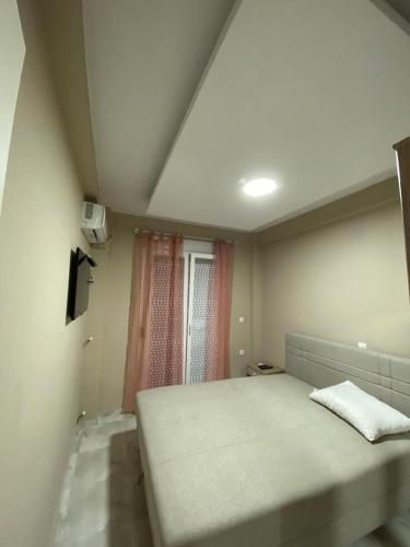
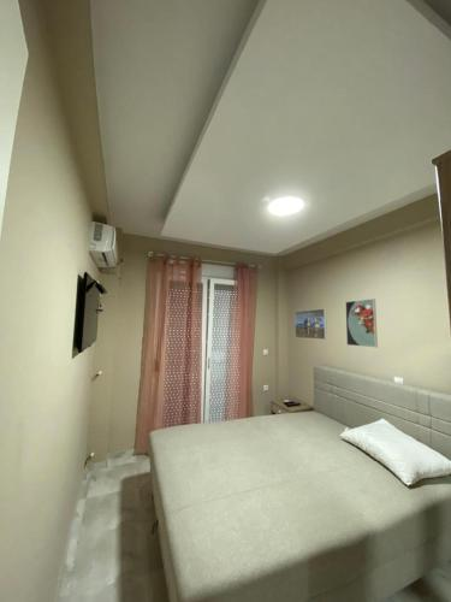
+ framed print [344,297,379,349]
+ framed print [293,307,328,341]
